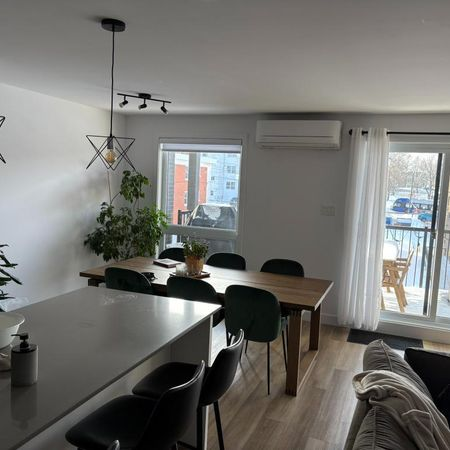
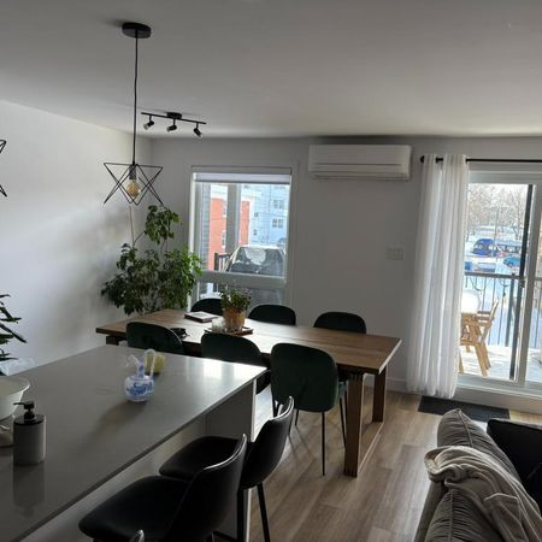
+ apple [145,352,166,375]
+ ceramic pitcher [123,348,157,402]
